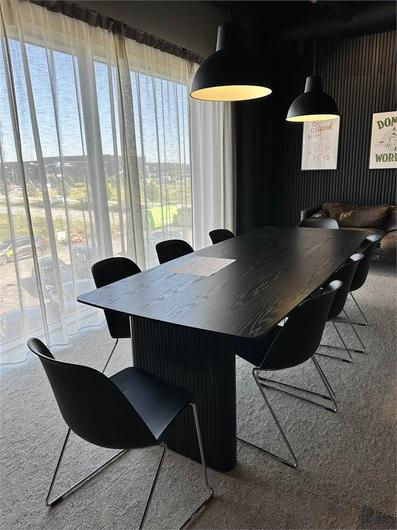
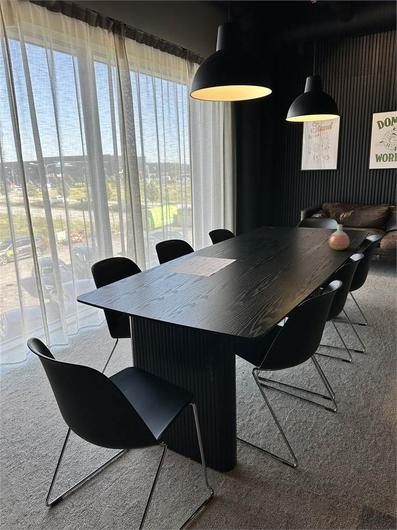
+ vase [328,224,350,251]
